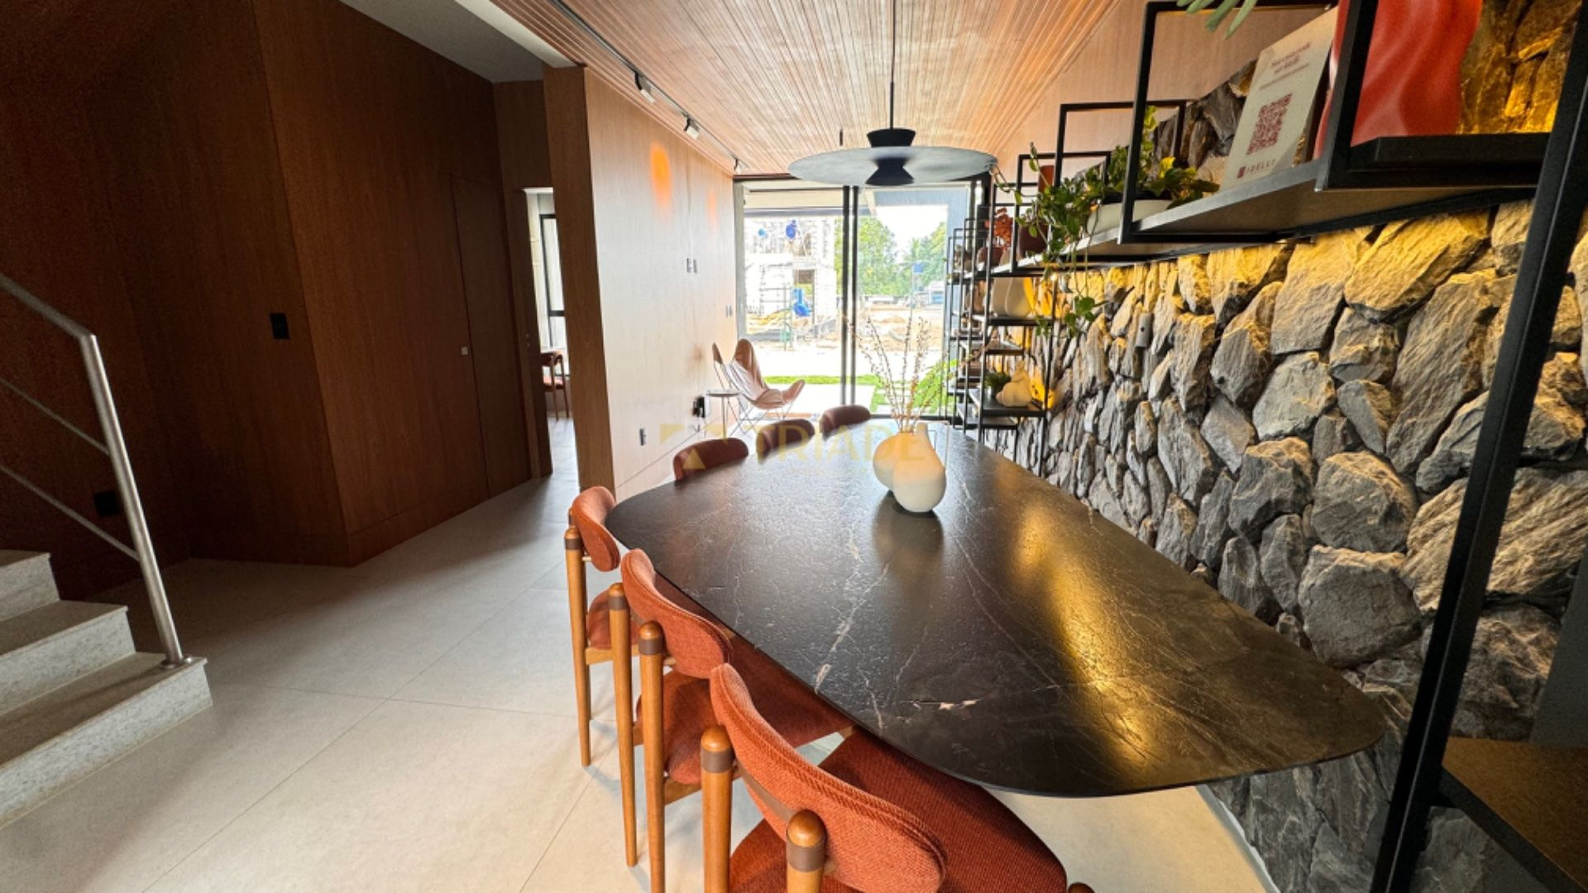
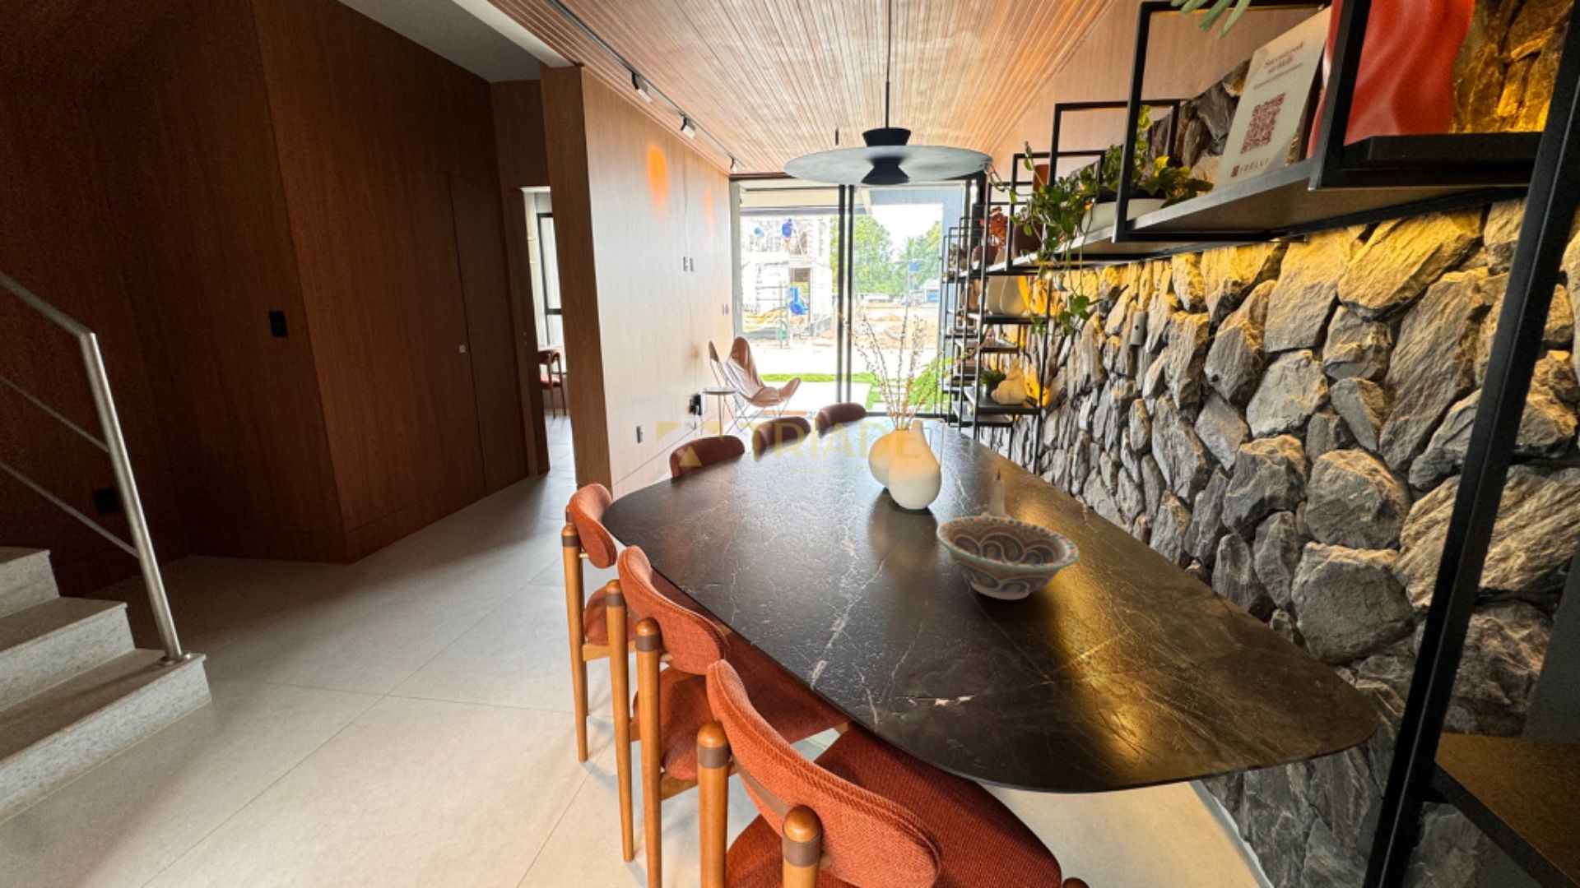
+ candle [979,467,1014,519]
+ decorative bowl [934,515,1081,601]
